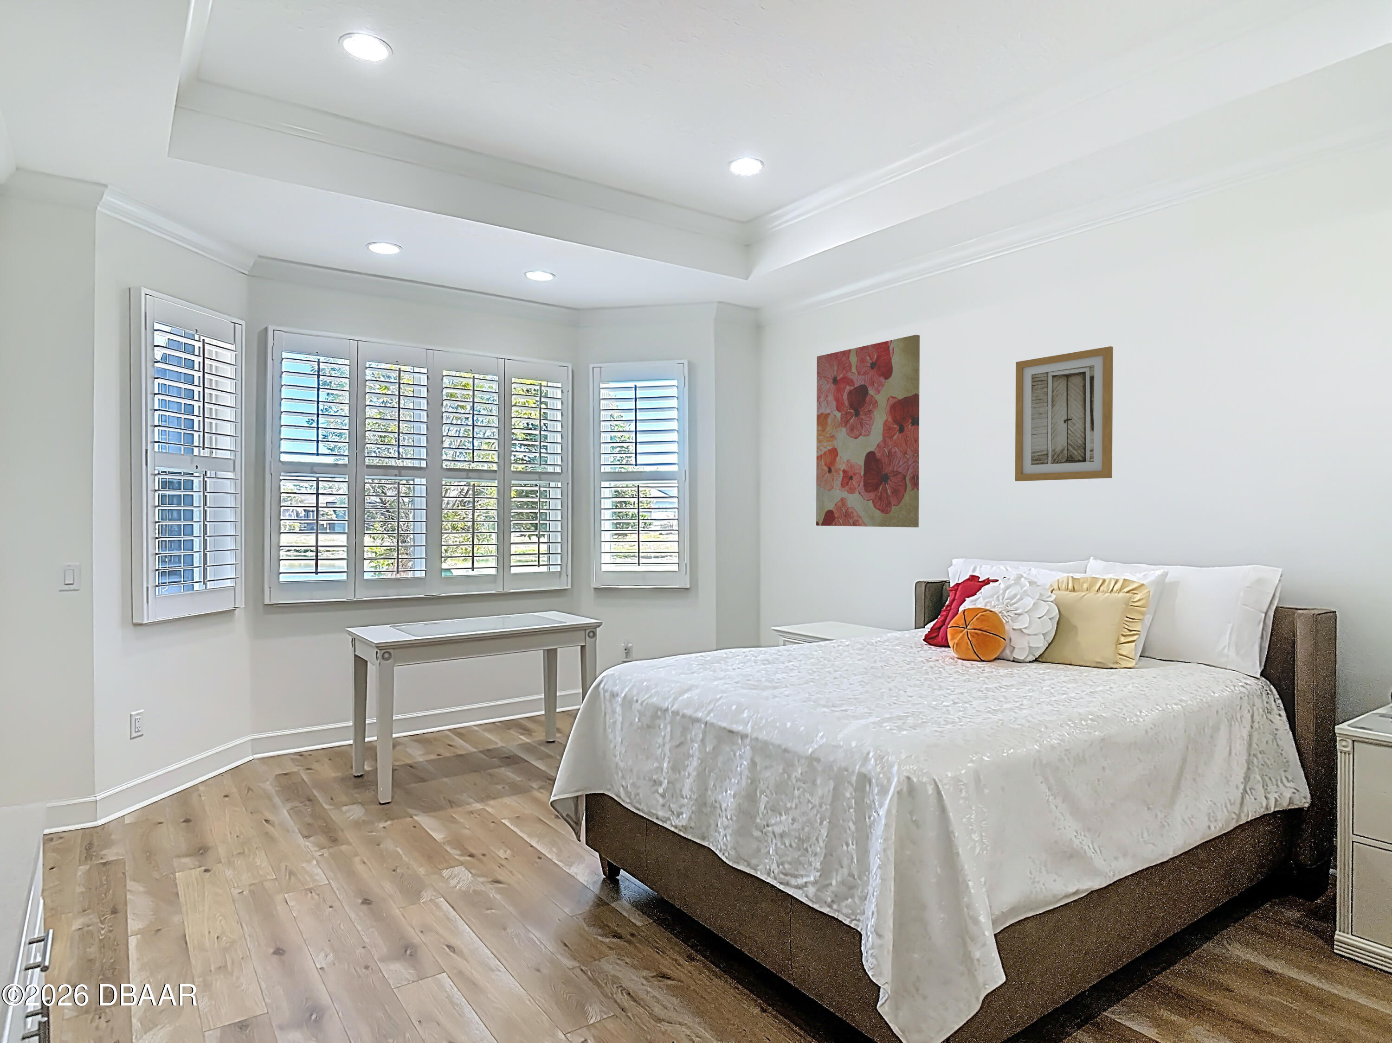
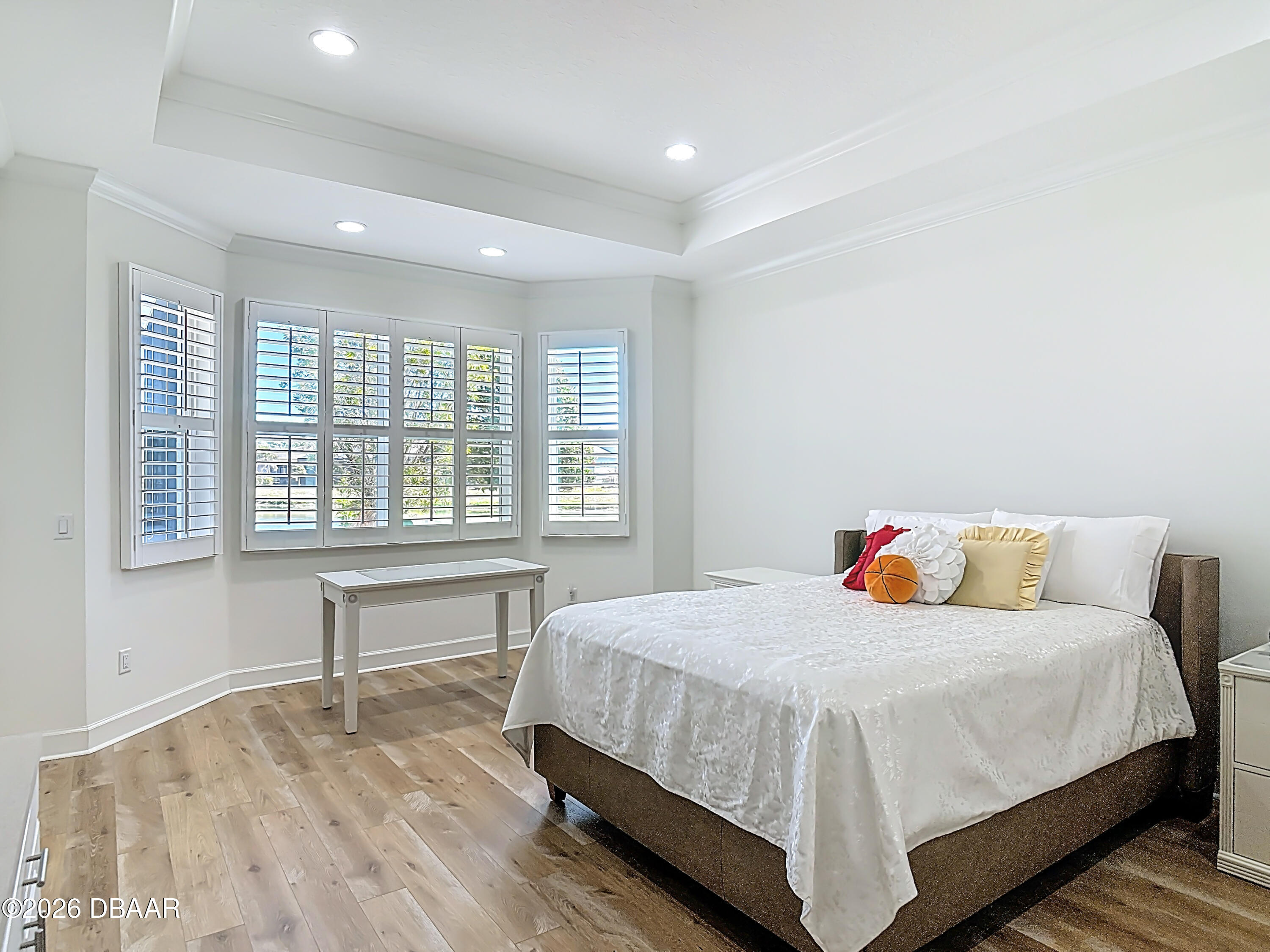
- wall art [815,334,920,528]
- wall art [1015,346,1114,482]
